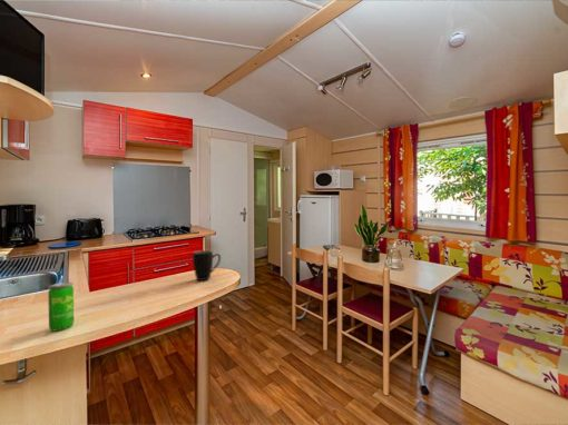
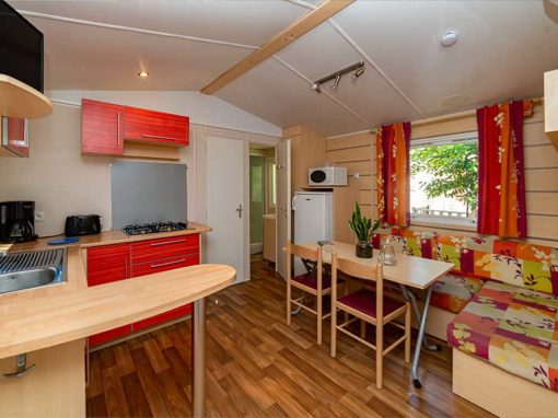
- mug [192,249,222,281]
- beverage can [47,281,75,332]
